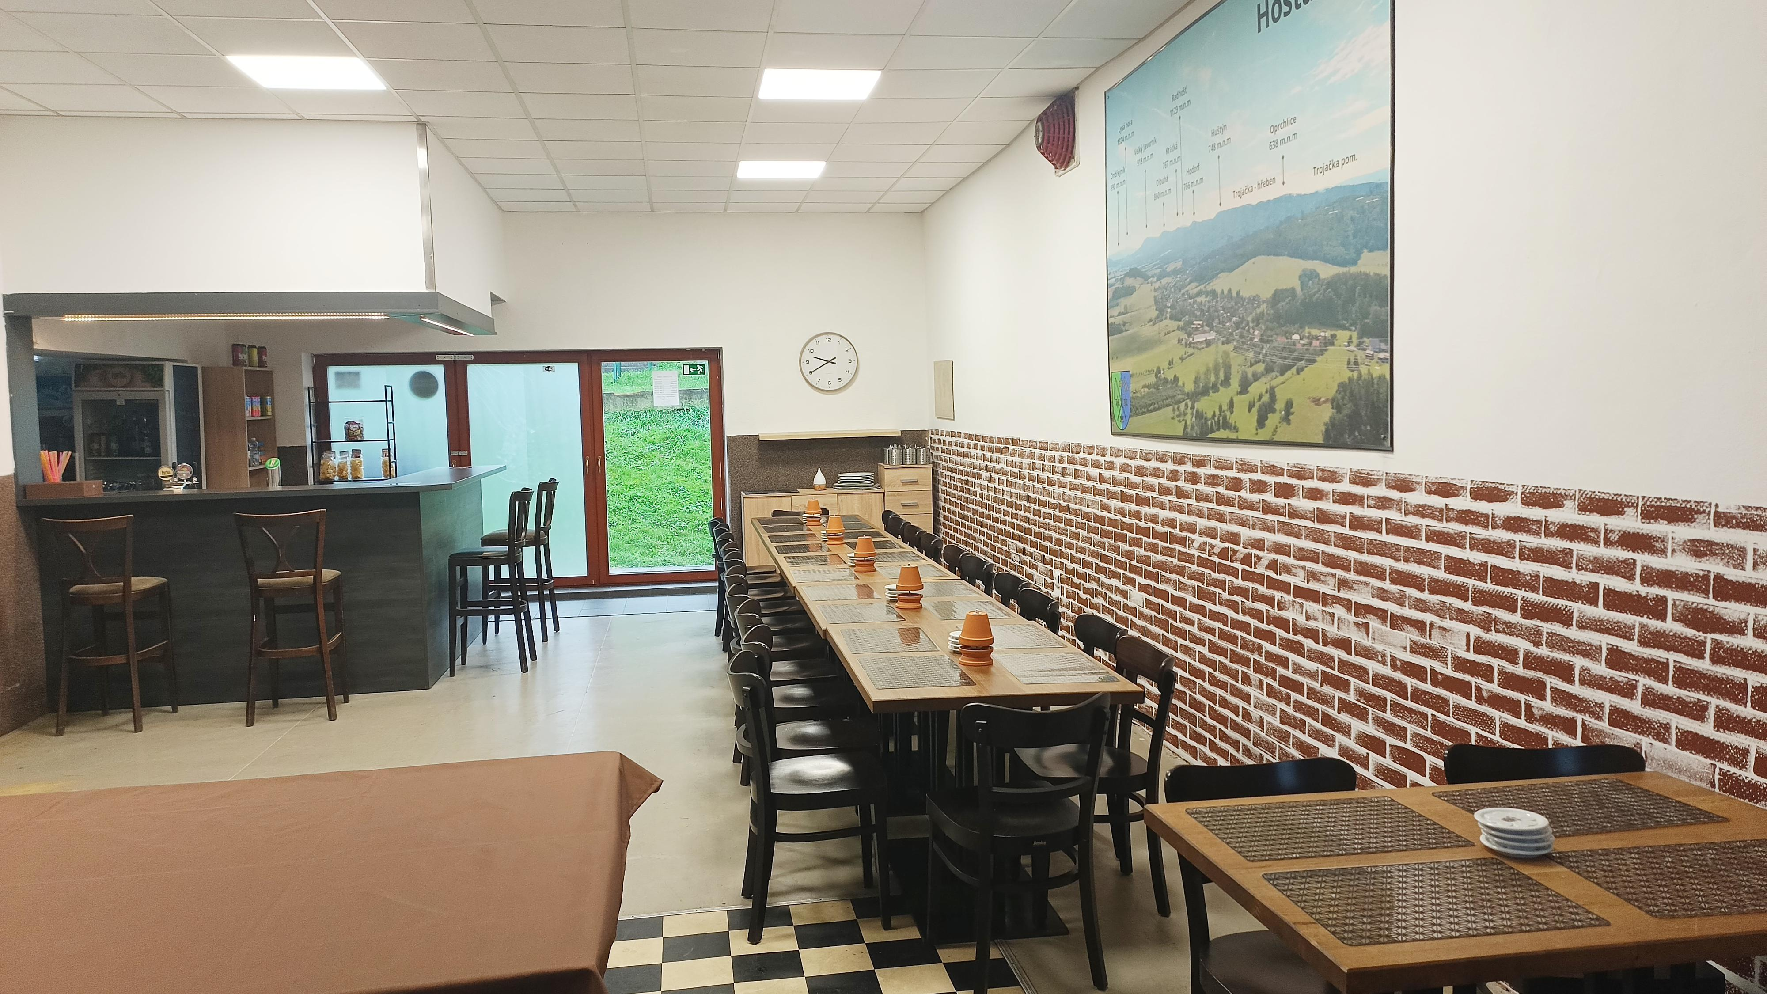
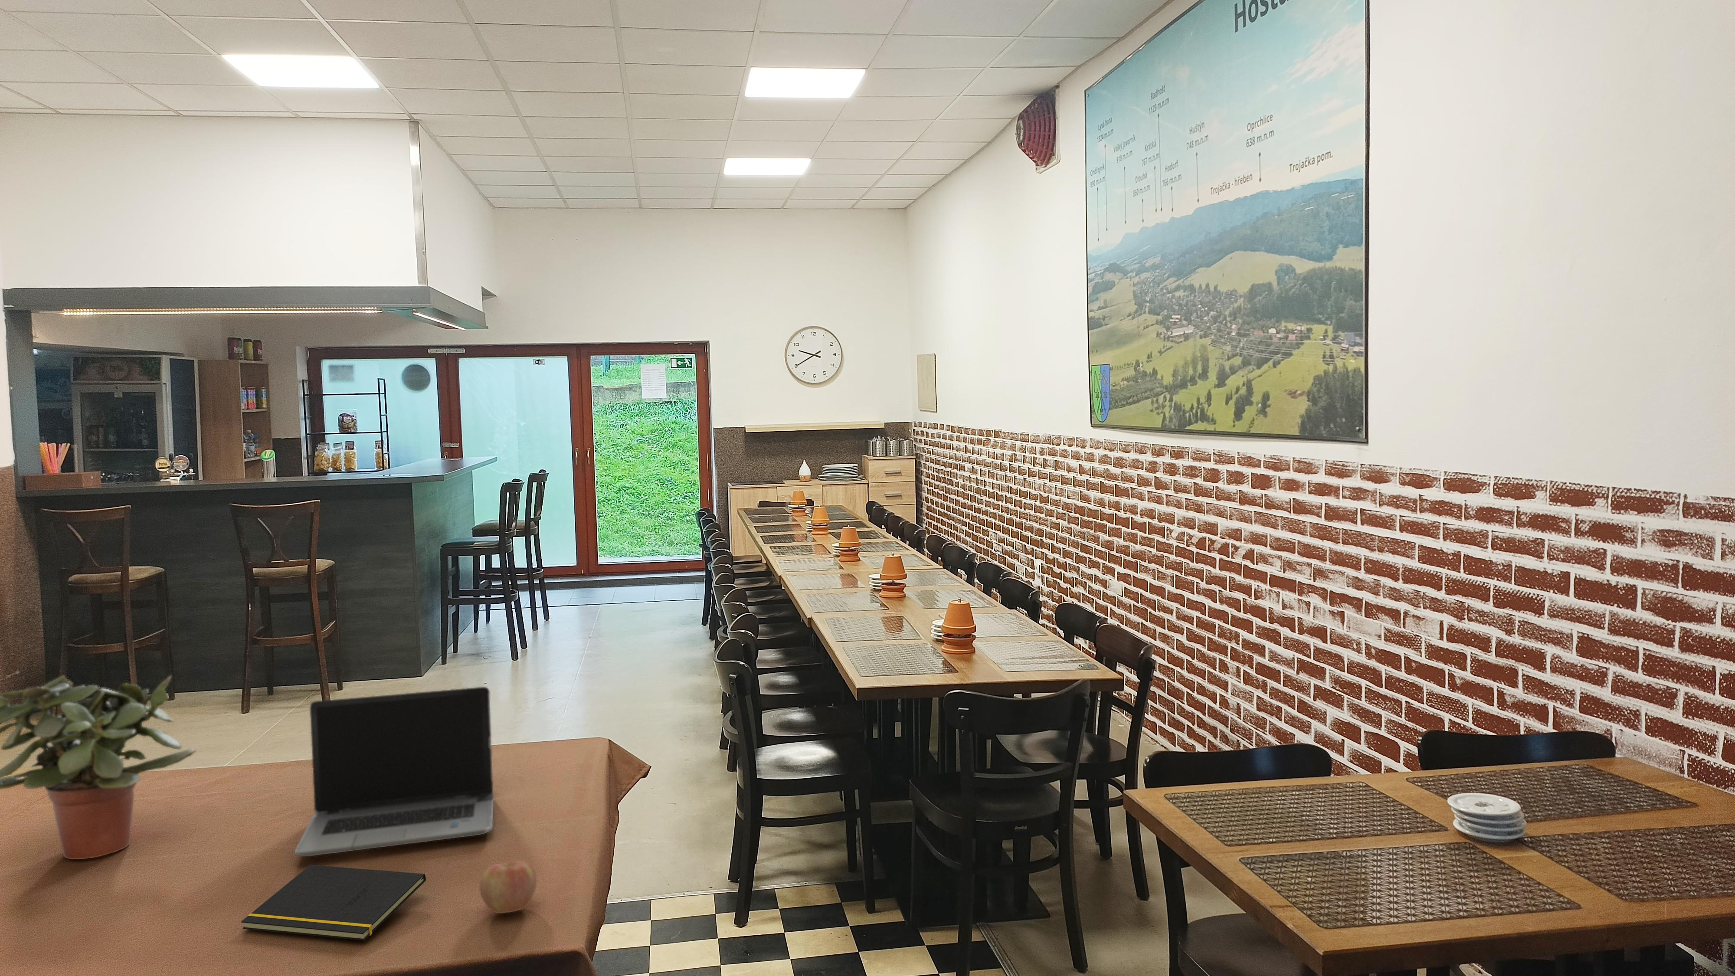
+ notepad [241,864,427,941]
+ apple [479,860,537,914]
+ potted plant [0,675,197,859]
+ laptop computer [294,686,495,857]
